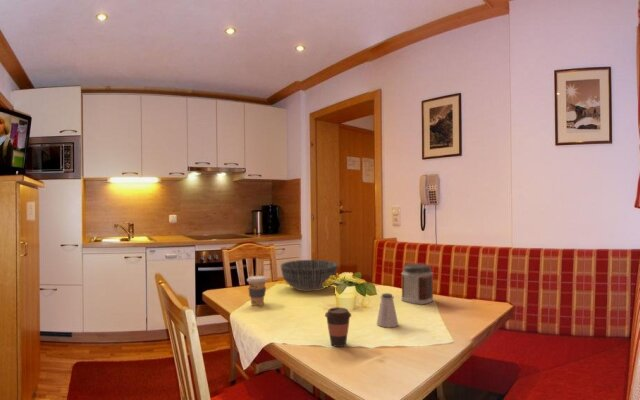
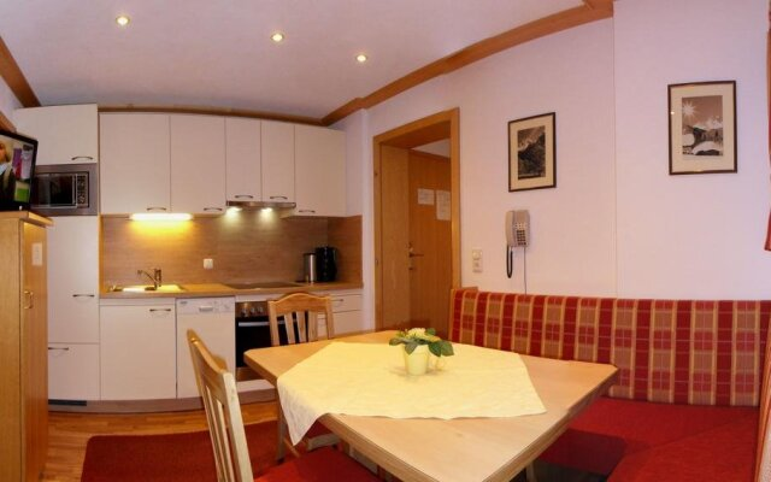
- saltshaker [376,292,399,328]
- coffee cup [246,275,268,307]
- coffee cup [324,306,352,348]
- bowl [280,259,339,292]
- jar [400,263,435,306]
